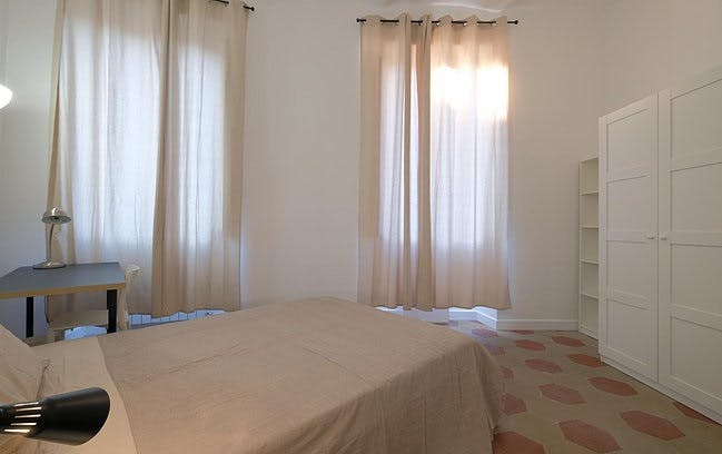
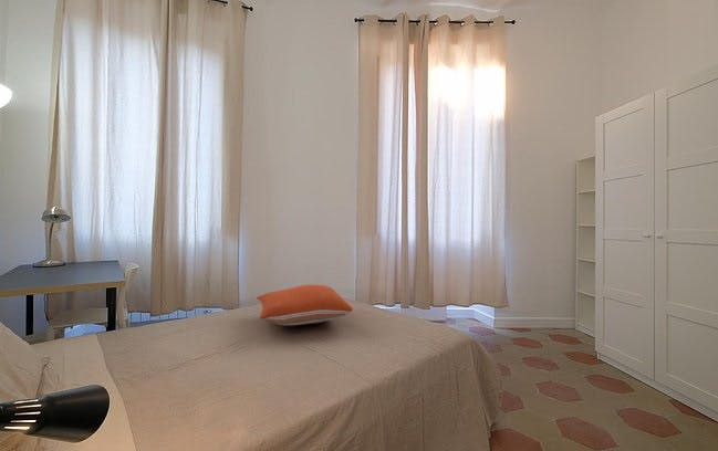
+ pillow [256,284,354,326]
